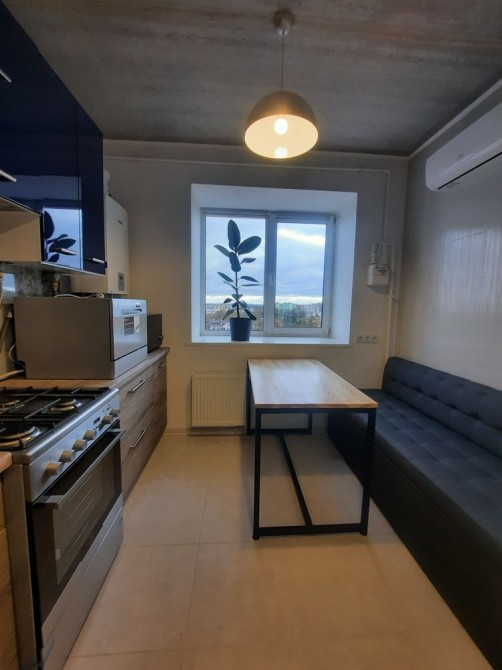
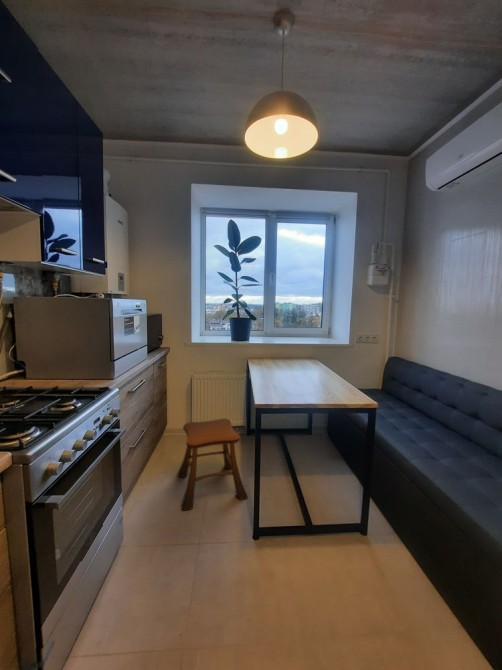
+ stool [176,418,249,512]
